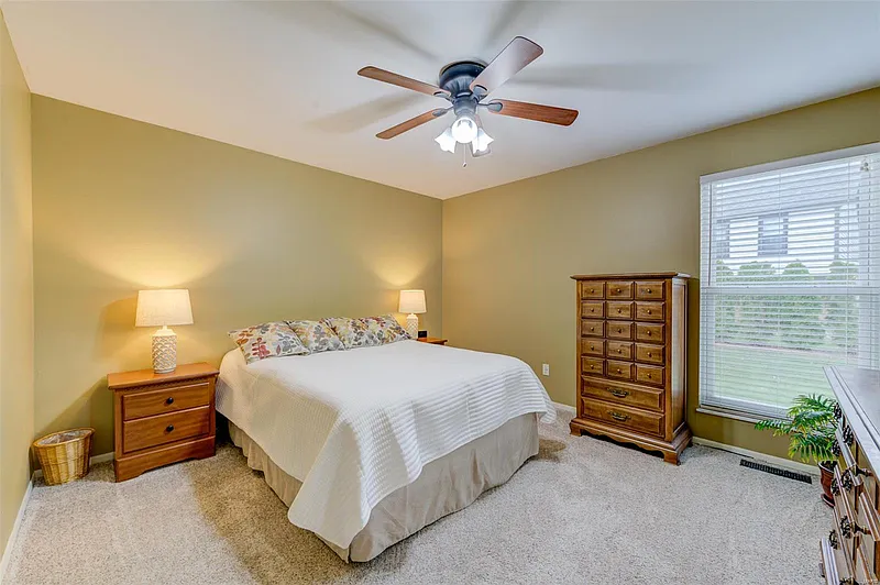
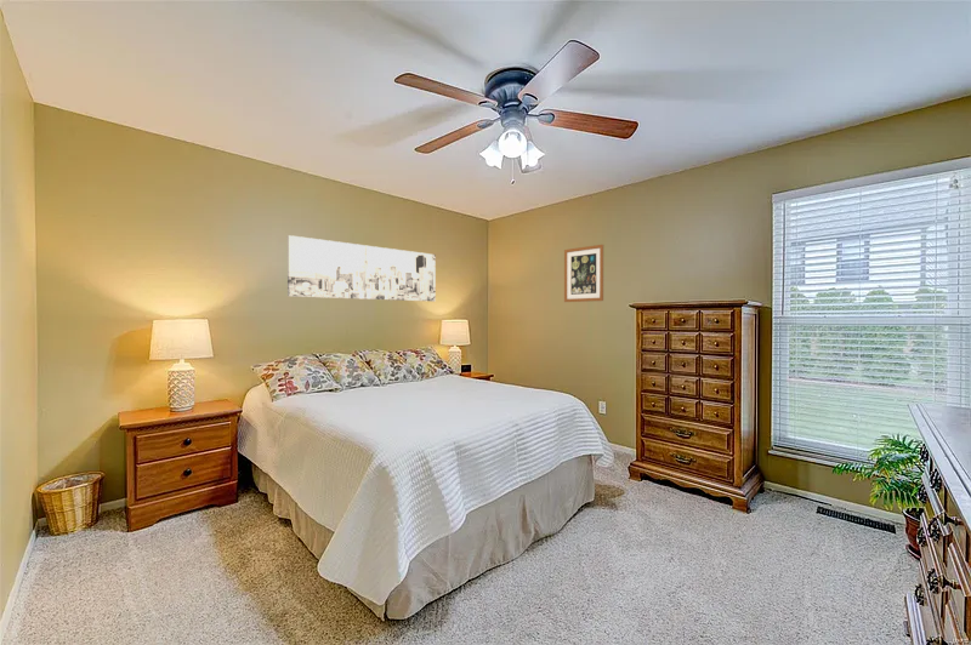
+ wall art [563,244,604,303]
+ wall art [286,234,437,303]
